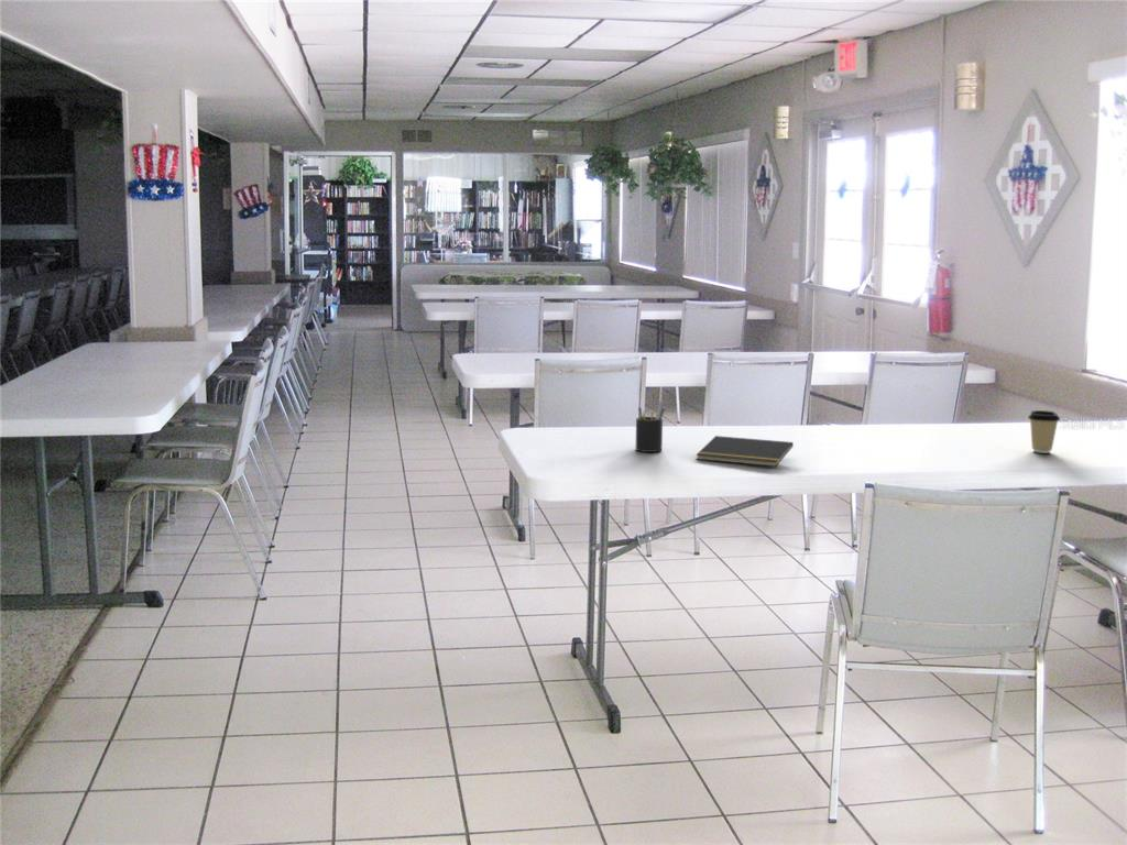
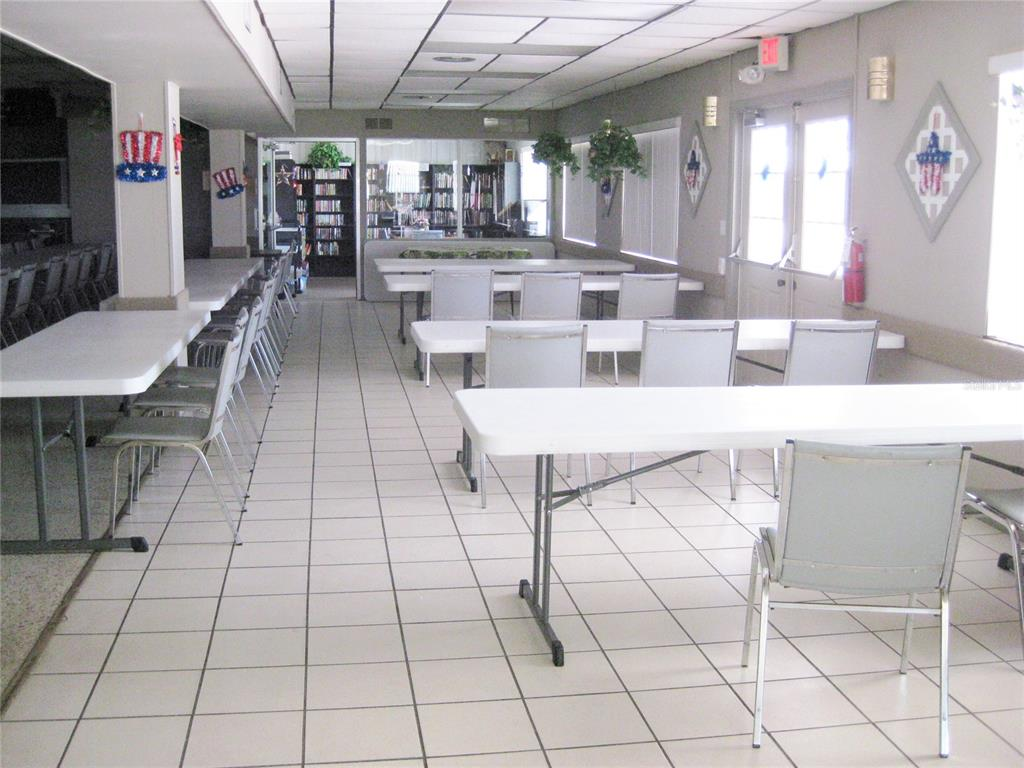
- coffee cup [1027,409,1061,454]
- notepad [694,435,795,468]
- pen holder [635,399,667,453]
